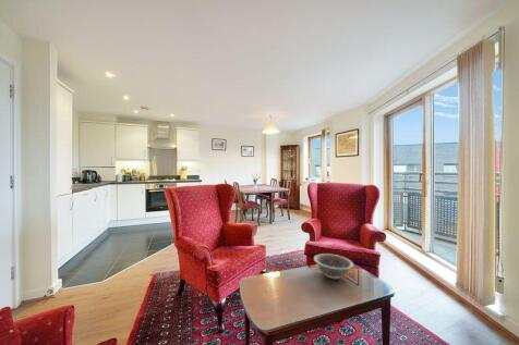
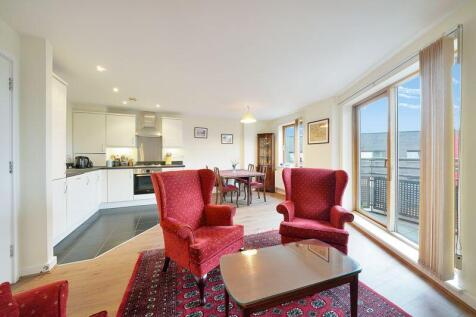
- decorative bowl [313,252,354,280]
